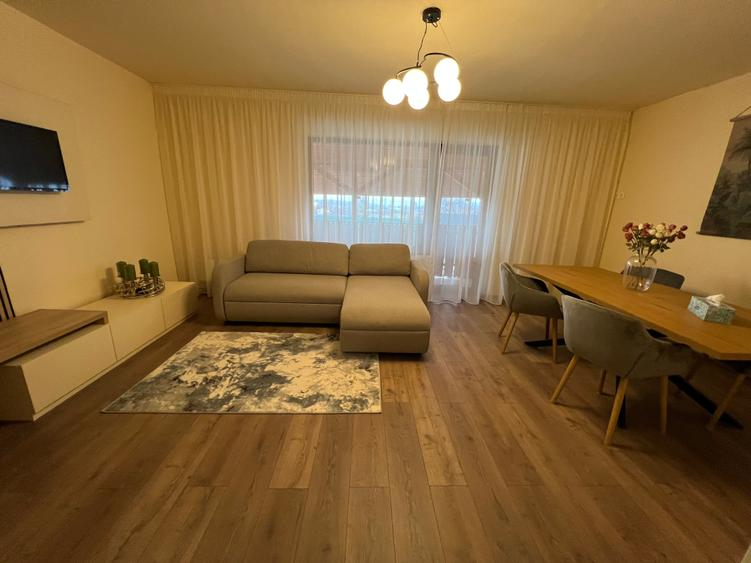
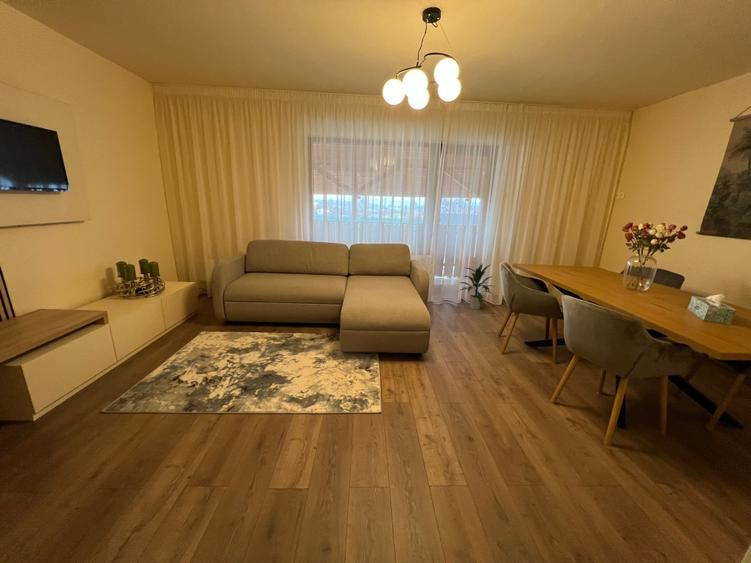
+ indoor plant [458,262,495,310]
